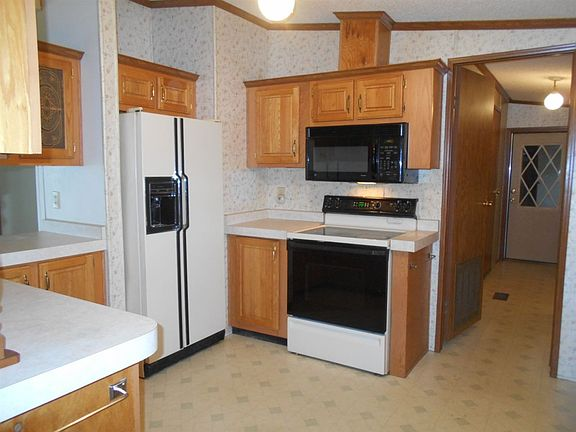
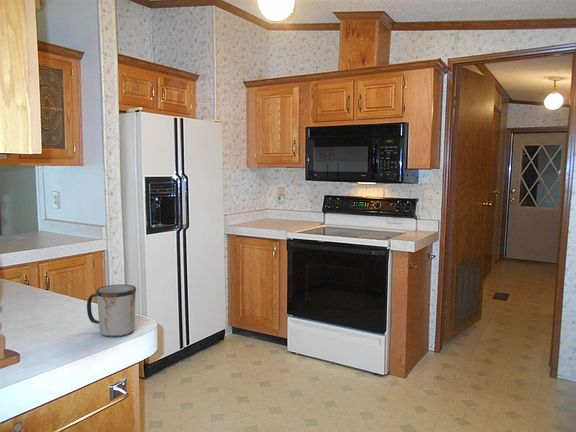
+ mug [86,283,137,338]
